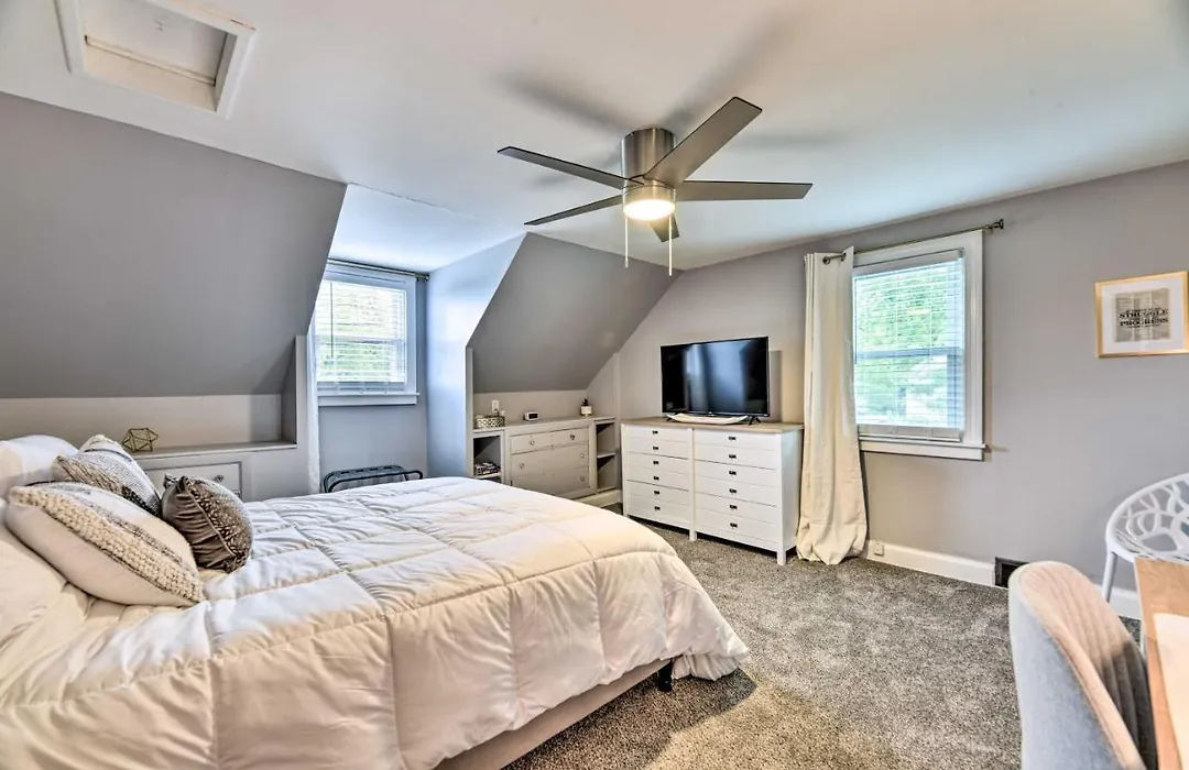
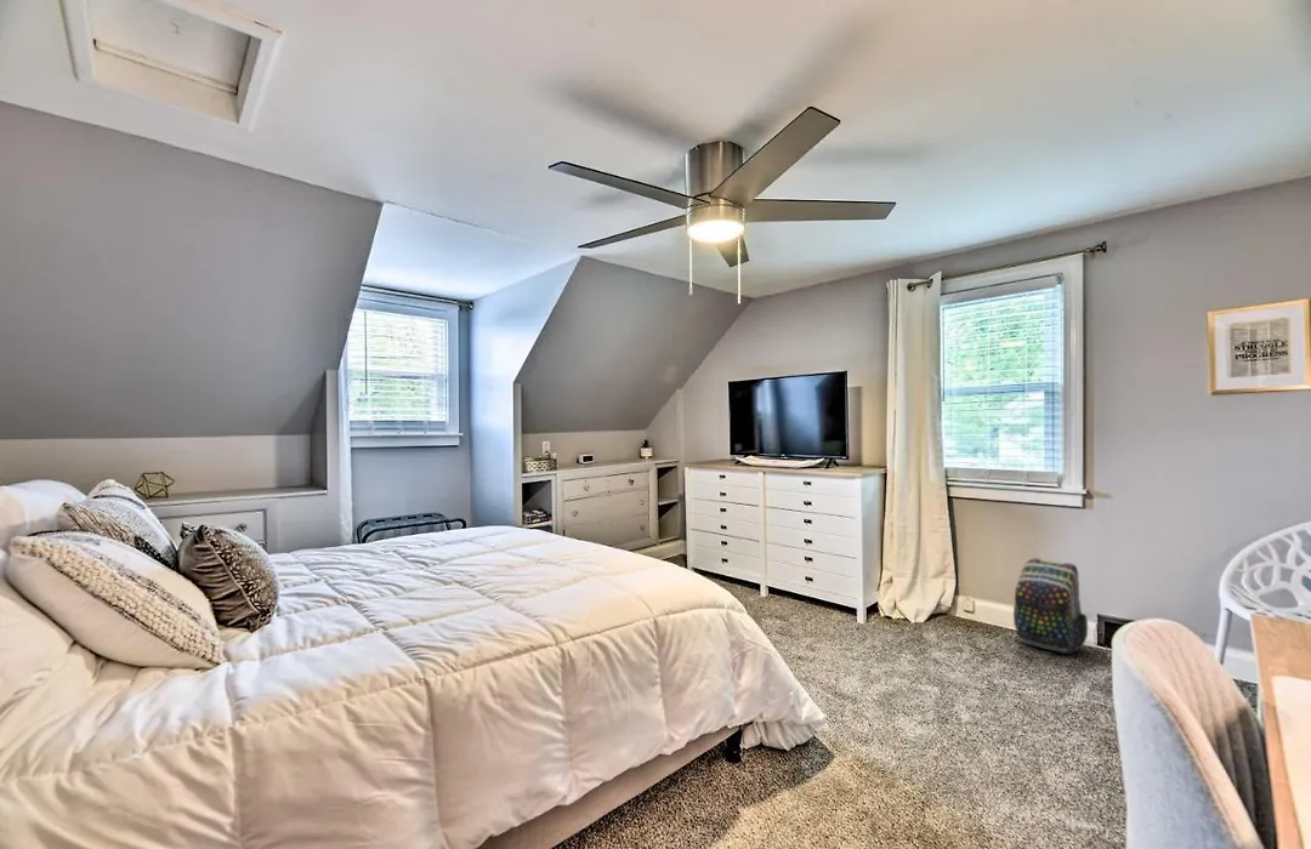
+ backpack [1012,558,1089,655]
